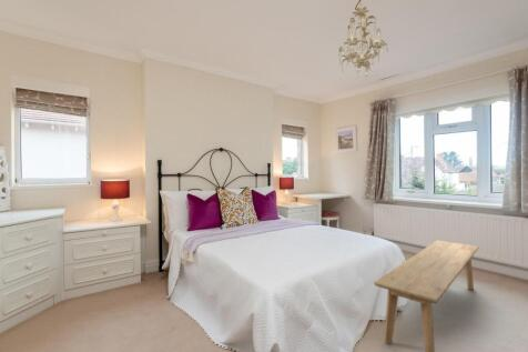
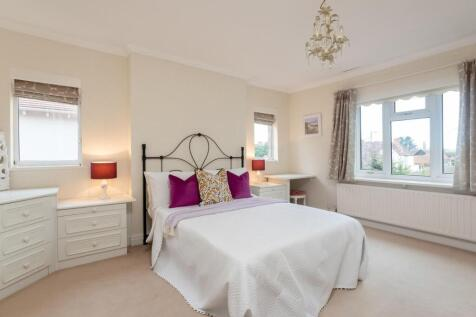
- bench [373,239,480,352]
